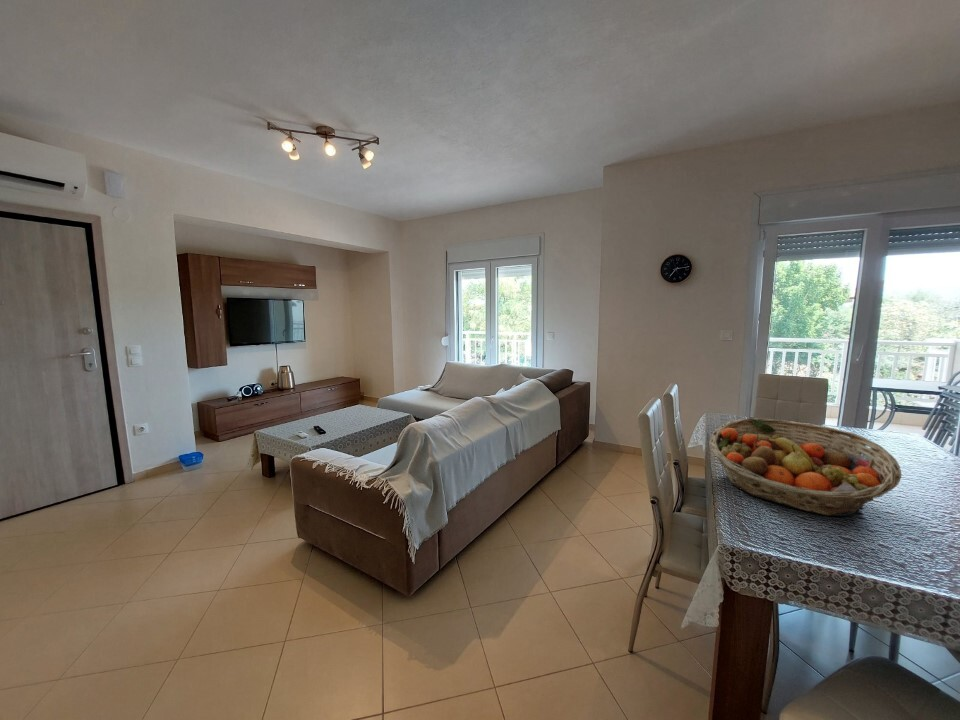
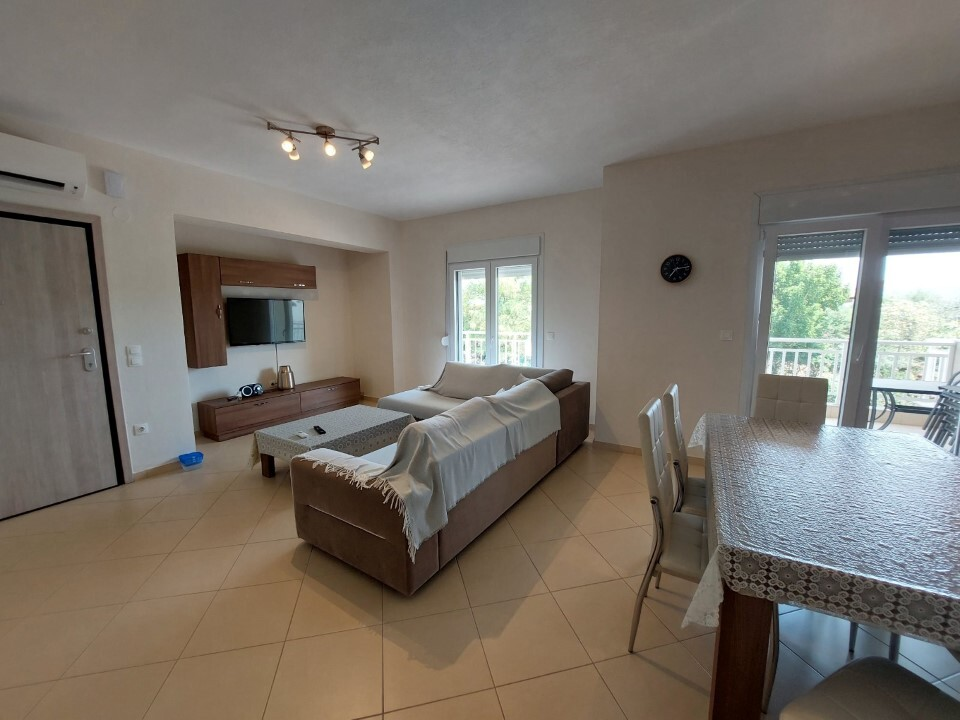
- fruit basket [708,417,903,517]
